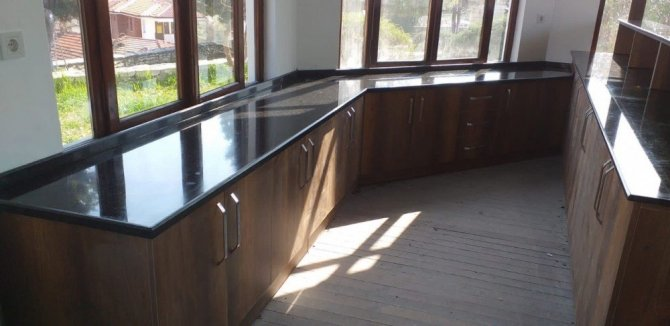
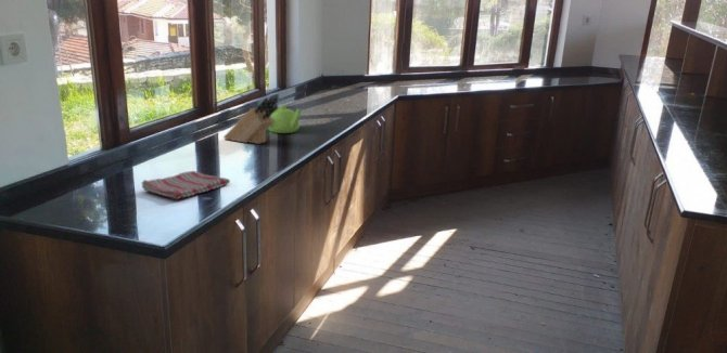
+ dish towel [140,170,231,200]
+ teapot [267,104,303,134]
+ knife block [222,96,279,145]
